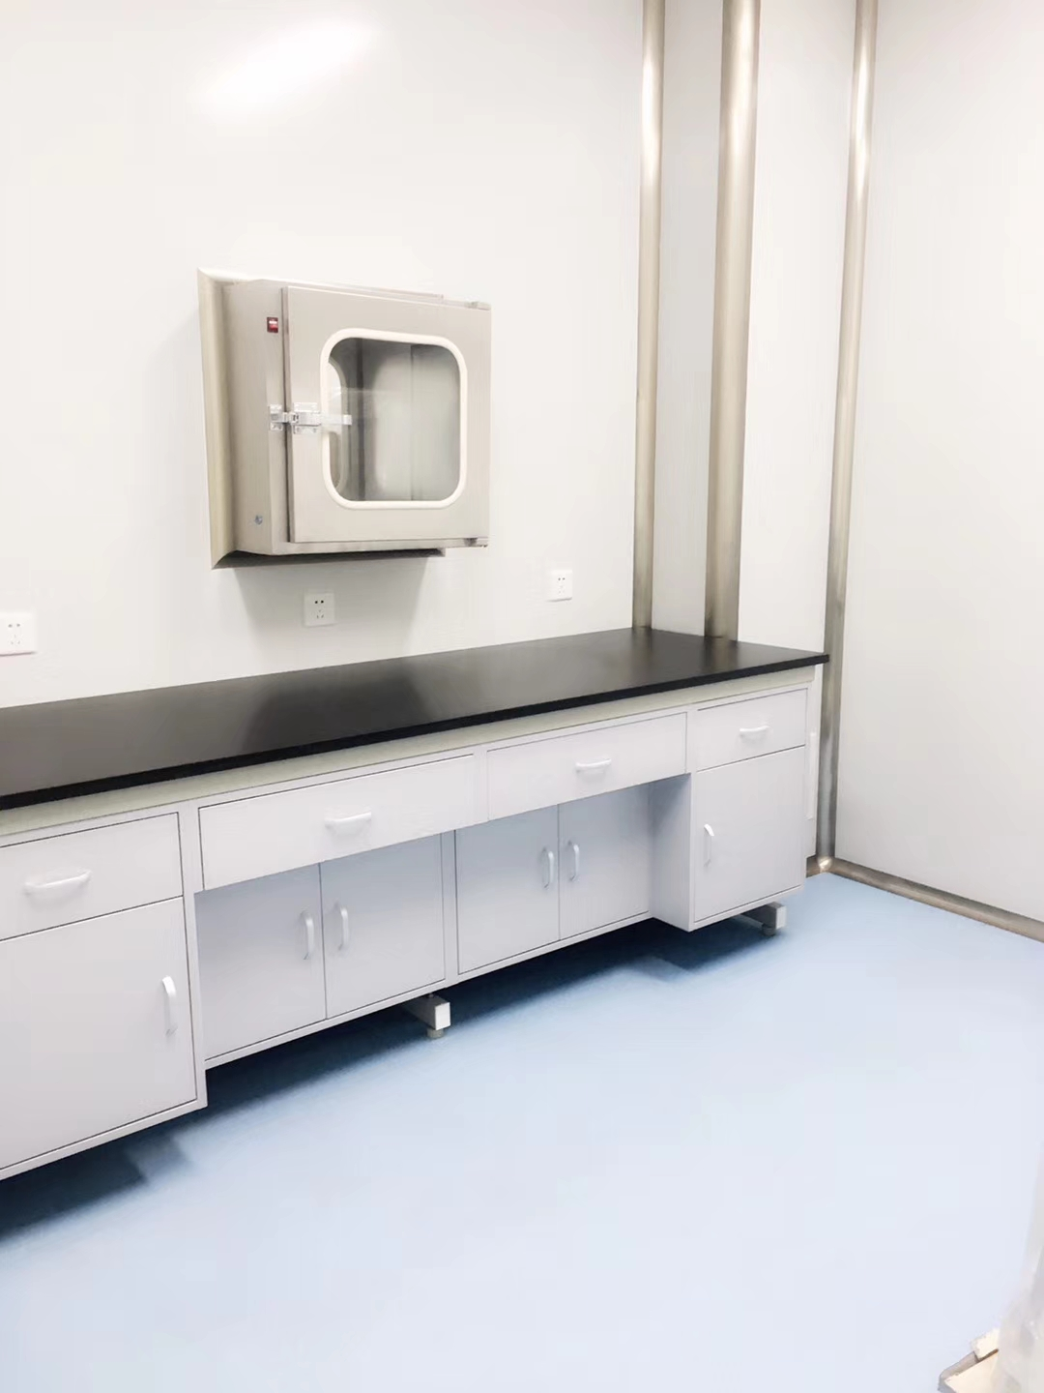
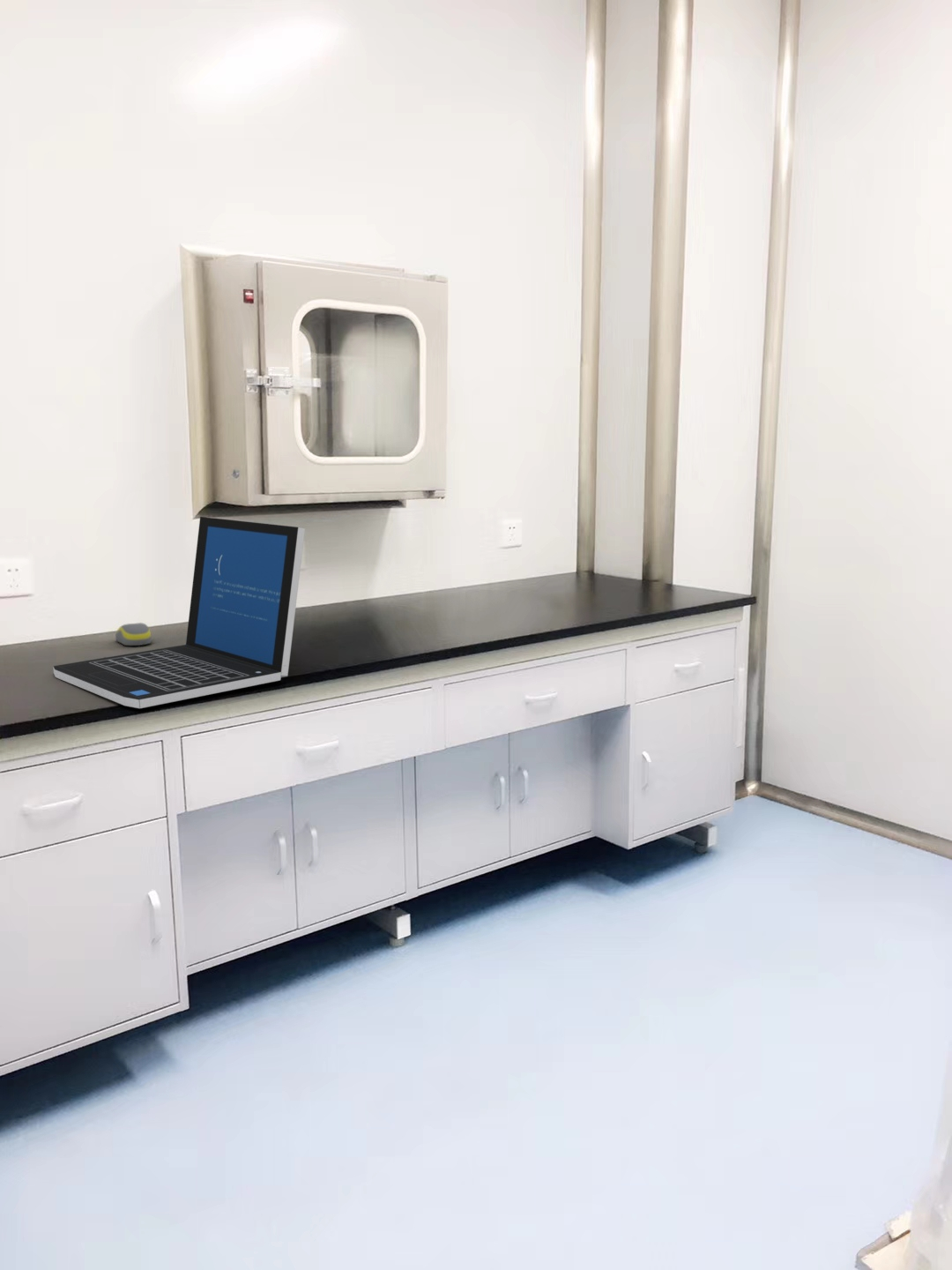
+ laptop [52,516,306,709]
+ computer mouse [115,622,152,646]
